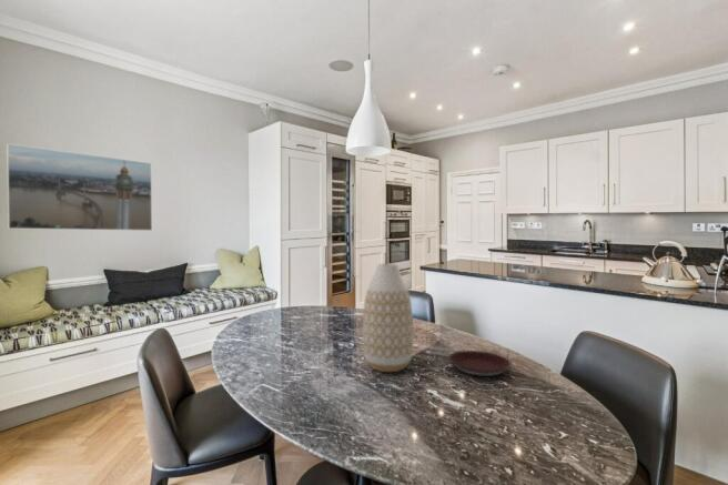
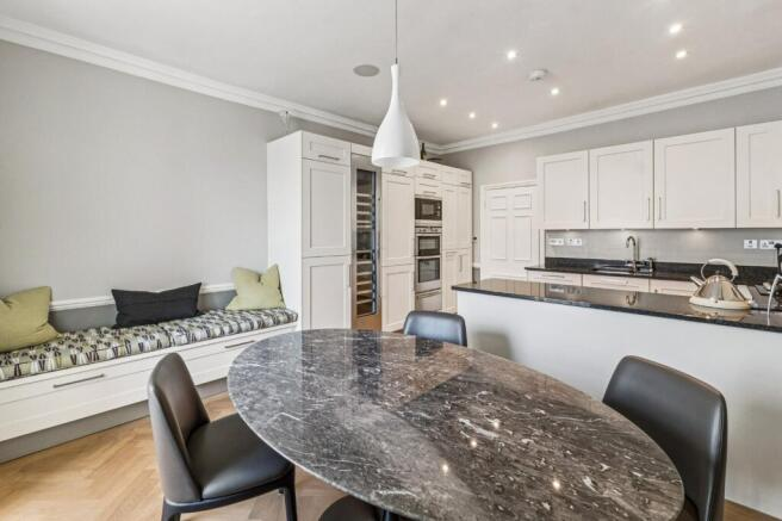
- vase [362,263,414,373]
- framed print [6,142,153,232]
- plate [447,350,512,377]
